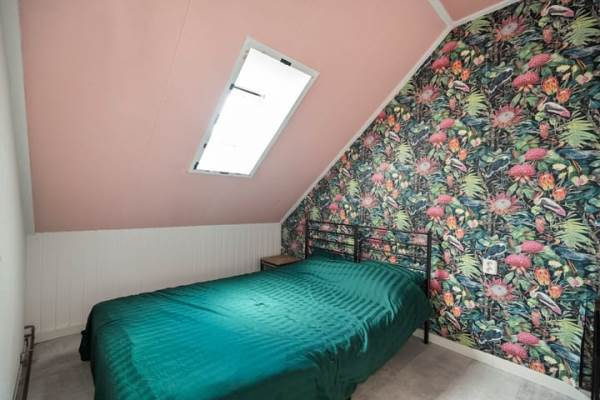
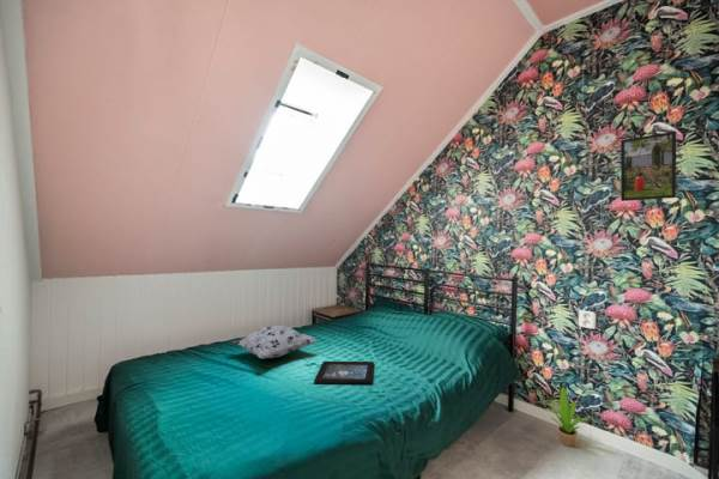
+ decorative pillow [229,325,318,360]
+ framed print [620,131,677,202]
+ potted plant [539,386,593,448]
+ decorative tray [313,360,375,384]
